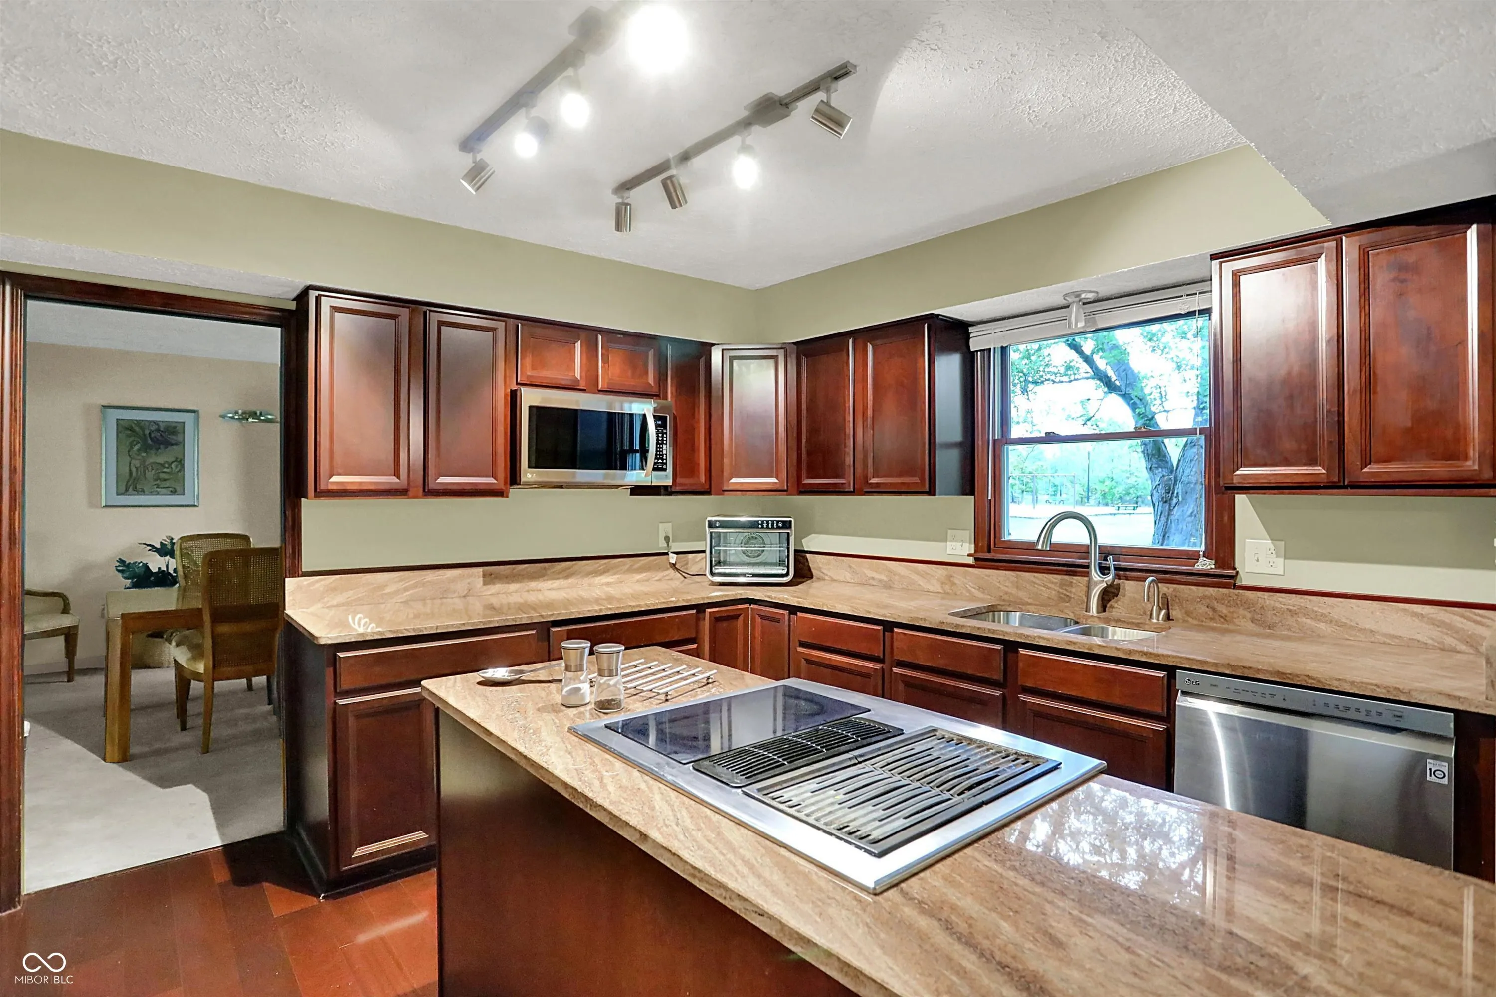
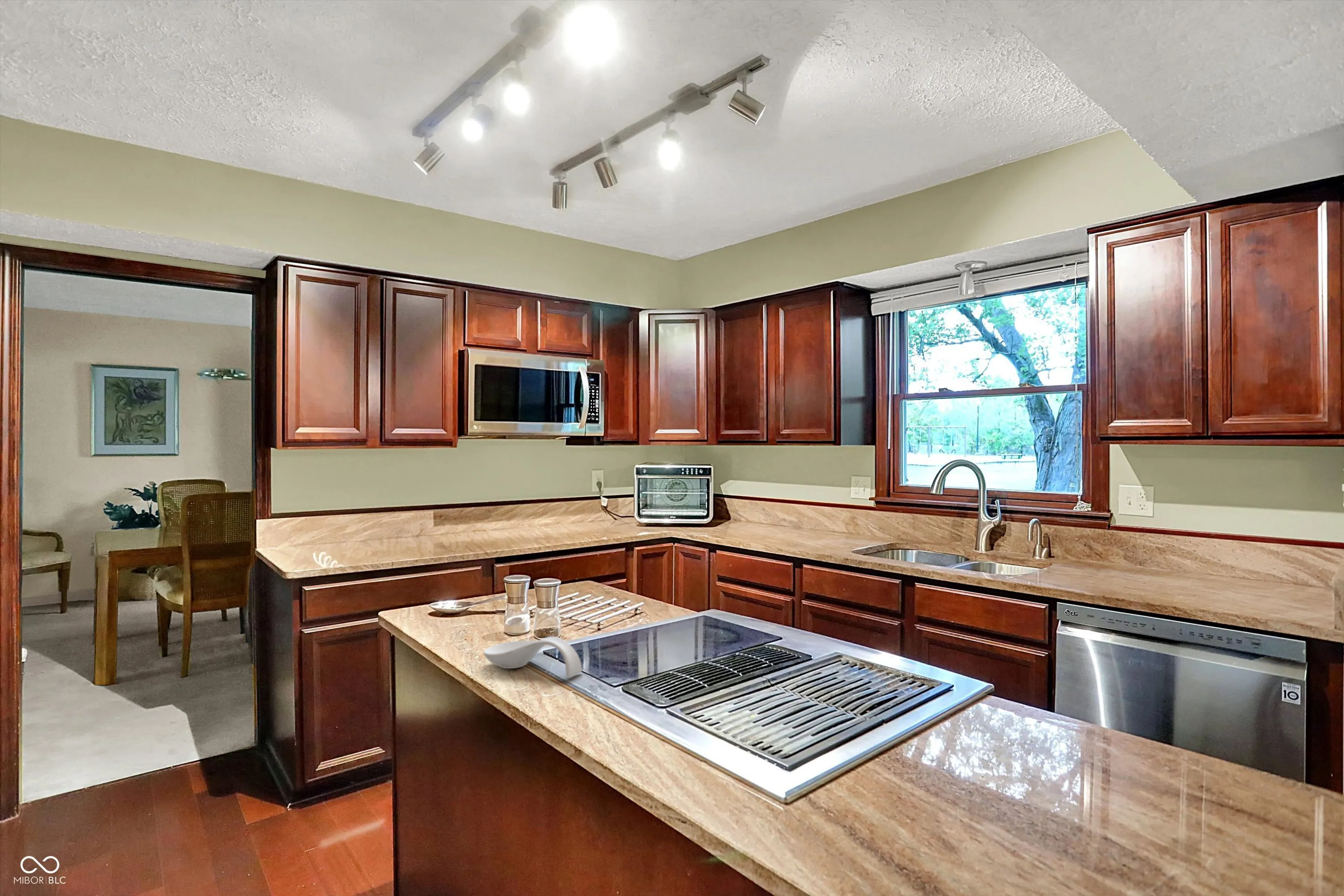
+ spoon rest [482,636,582,678]
